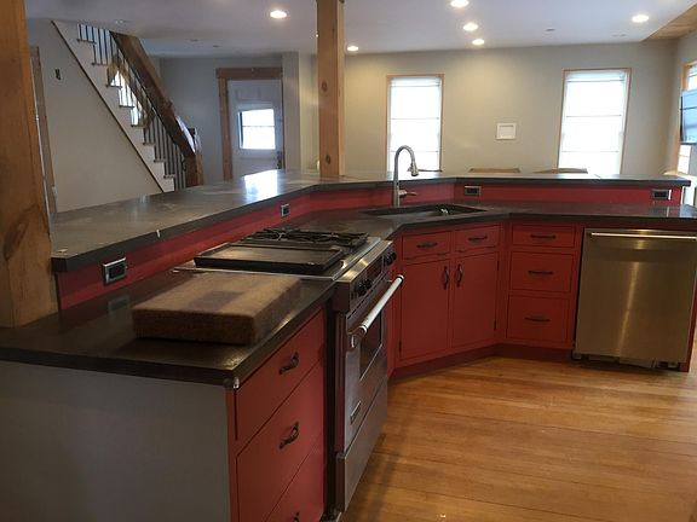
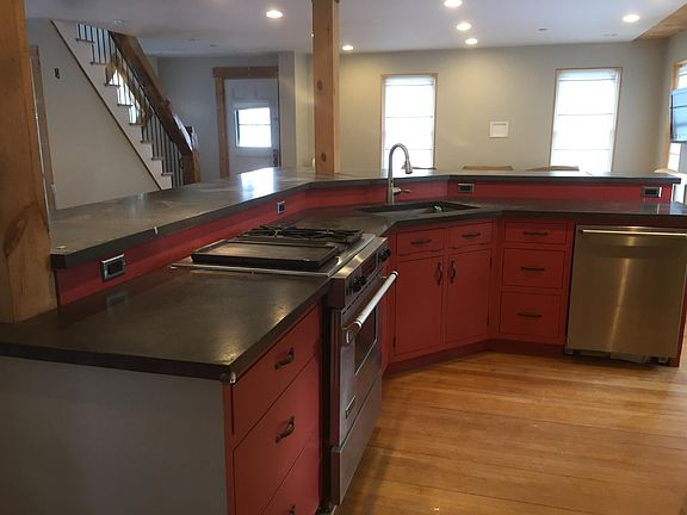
- cutting board [129,272,304,346]
